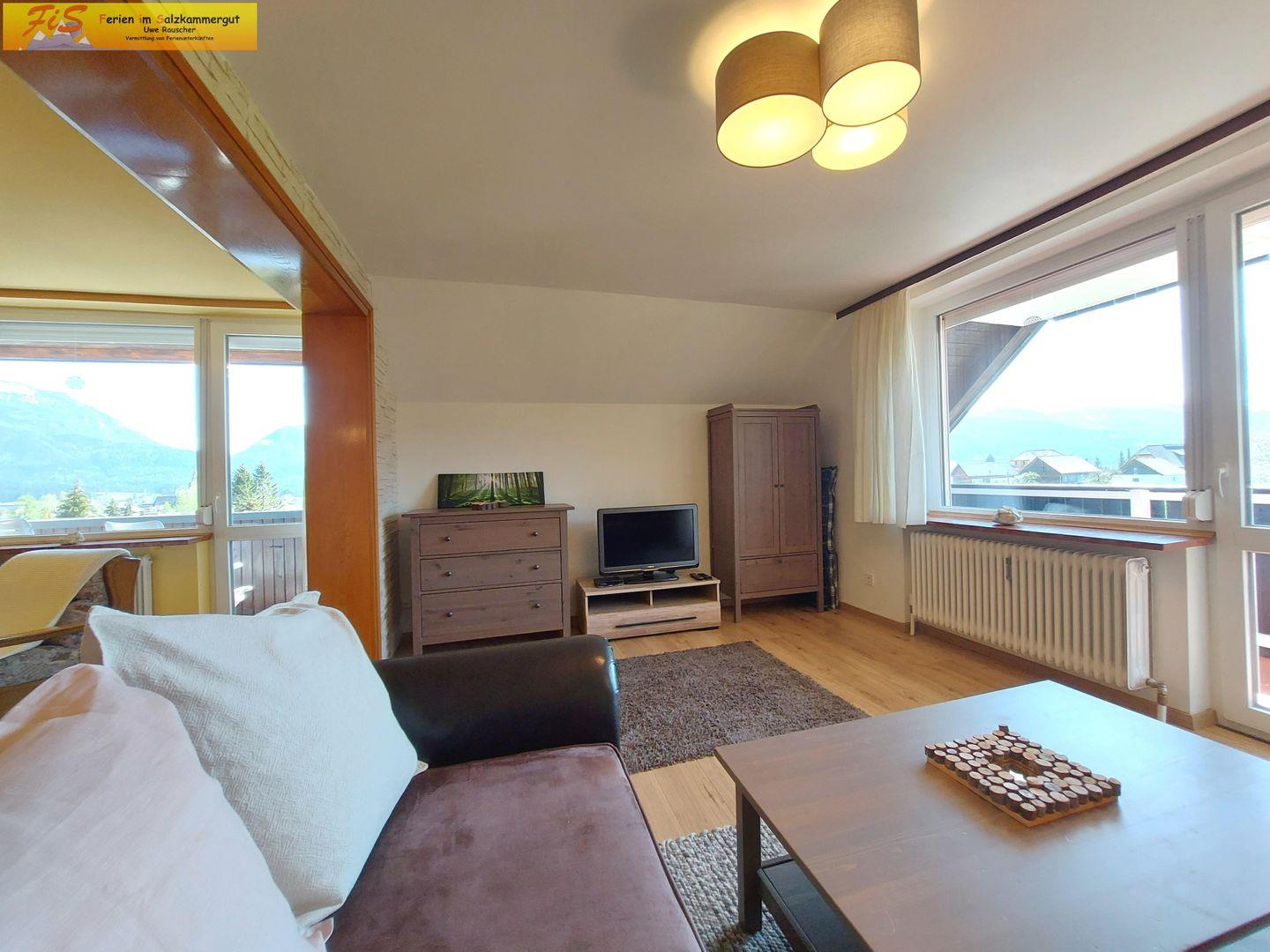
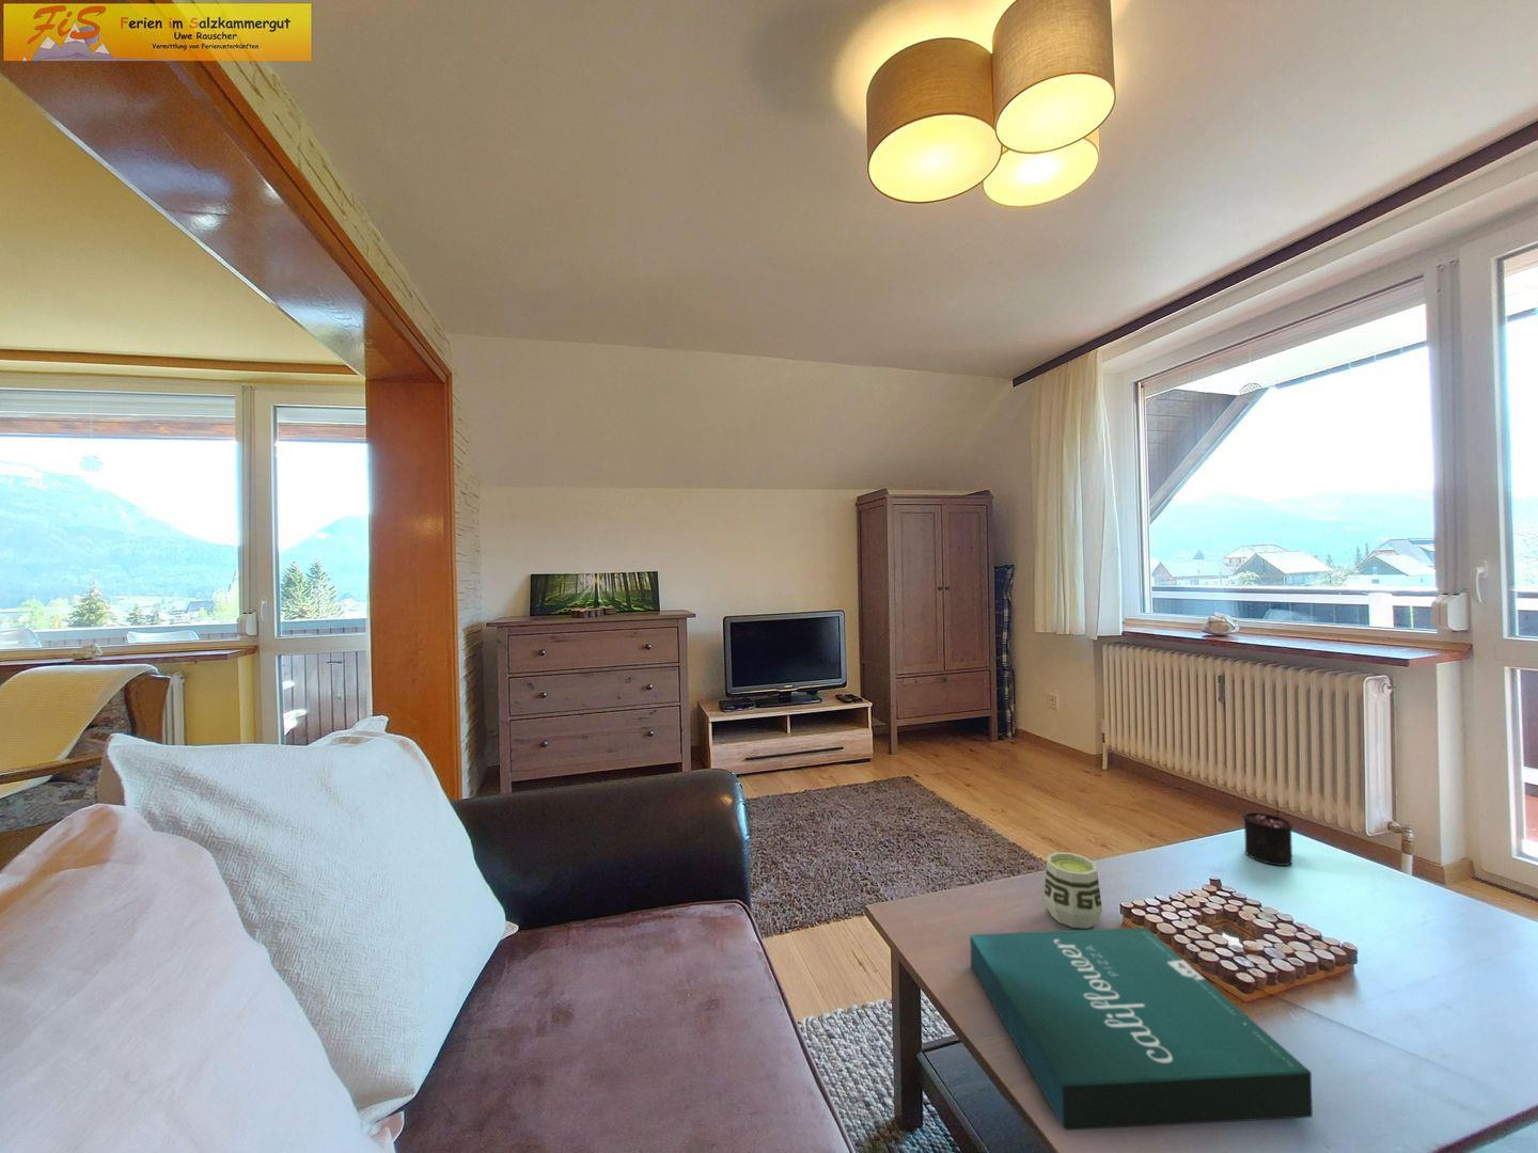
+ candle [1241,799,1295,867]
+ cup [1044,851,1103,930]
+ pizza box [969,927,1314,1131]
